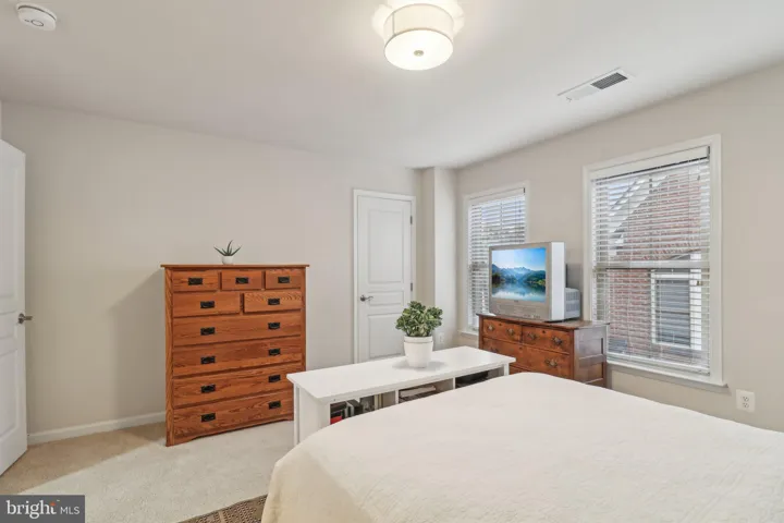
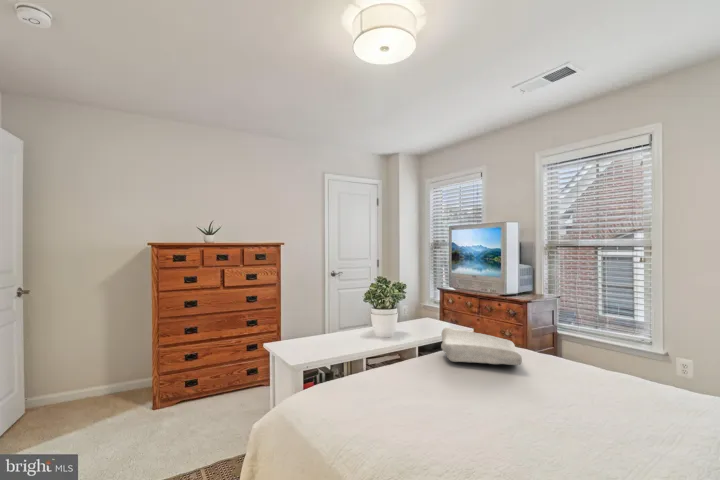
+ soap bar [440,326,523,366]
